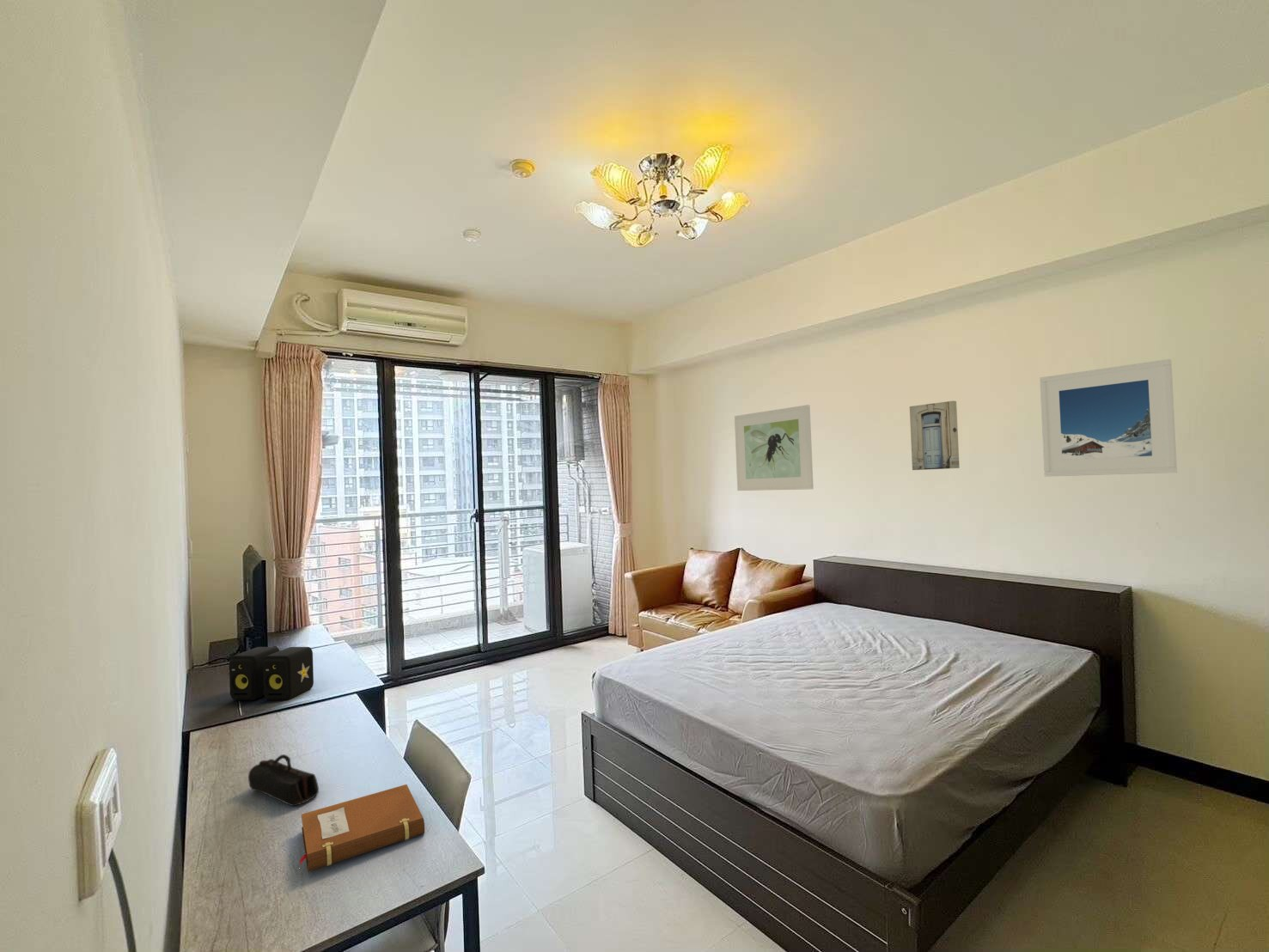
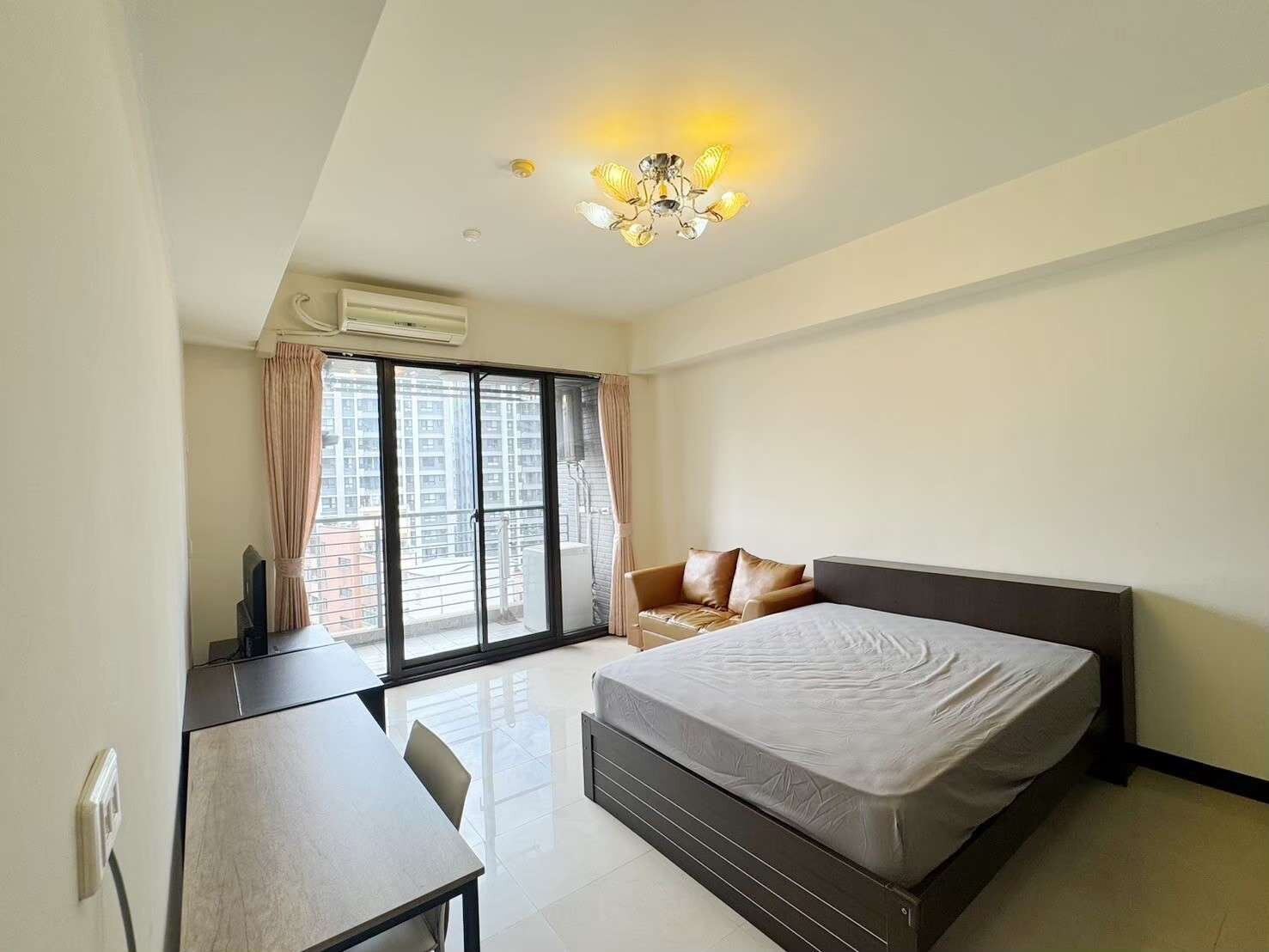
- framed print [734,404,814,491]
- pencil case [247,754,320,807]
- wall art [909,400,961,471]
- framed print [1039,358,1178,478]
- notebook [298,784,425,872]
- speaker [229,646,314,701]
